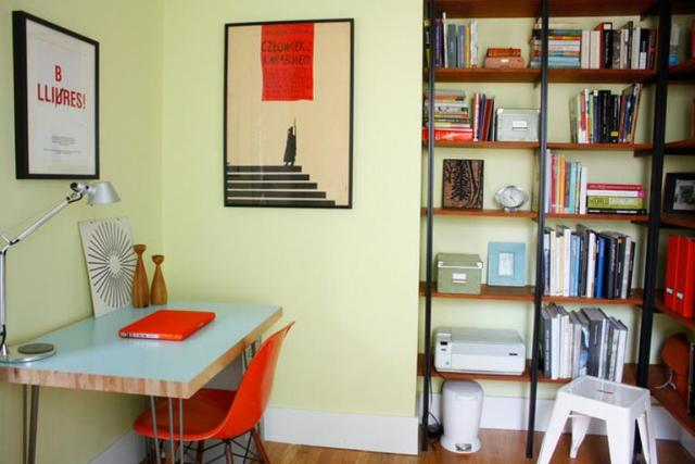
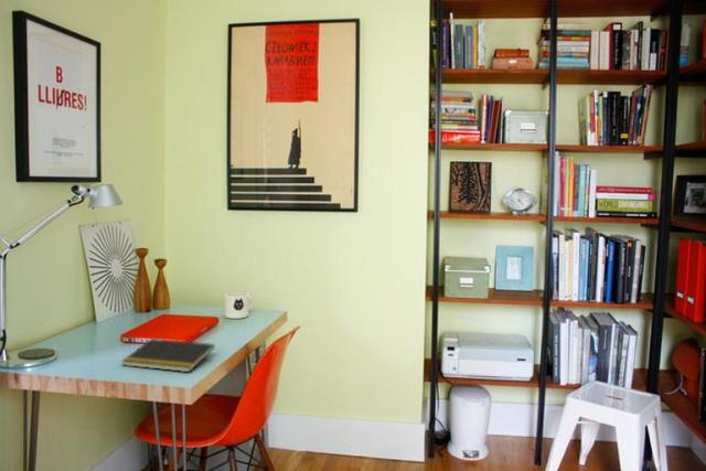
+ mug [224,291,253,320]
+ notepad [120,338,216,373]
